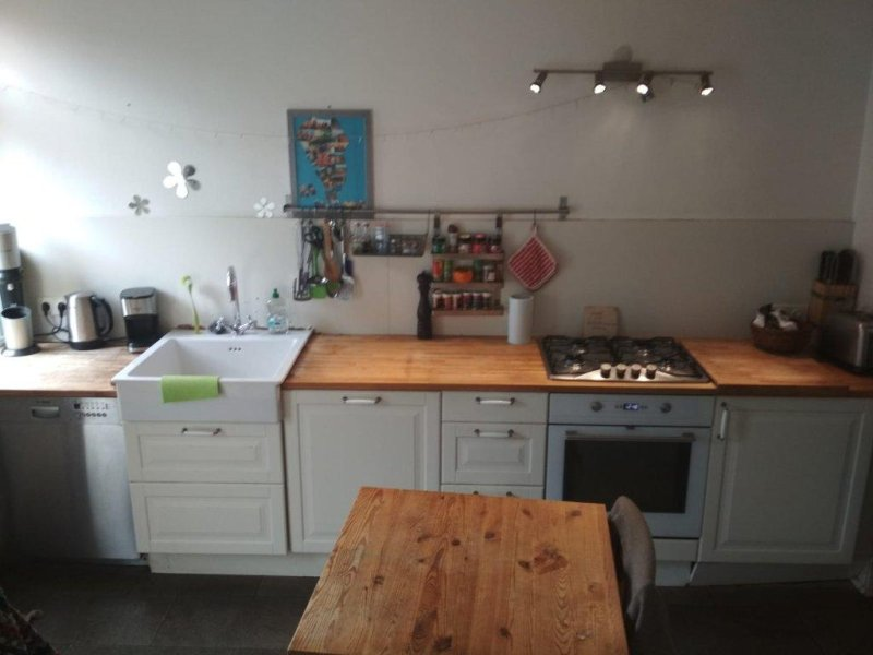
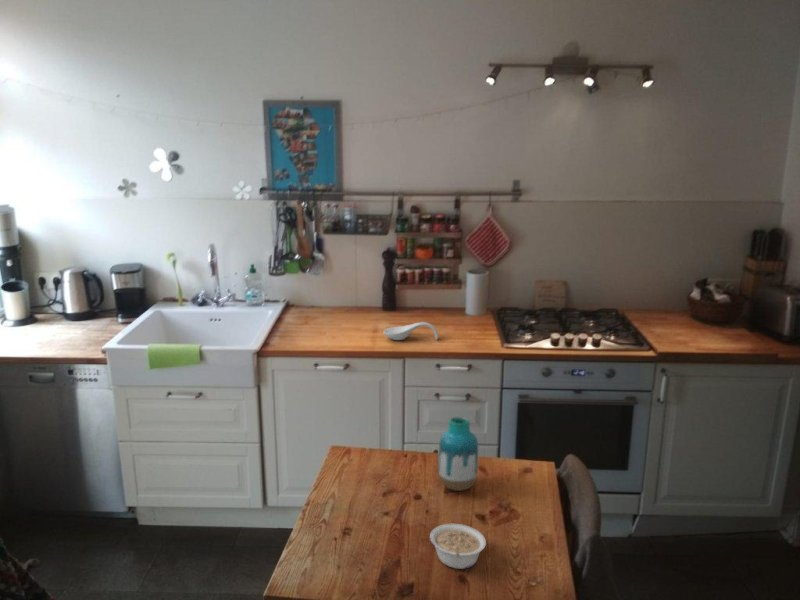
+ vase [437,416,479,492]
+ spoon rest [382,321,439,341]
+ legume [429,523,487,570]
